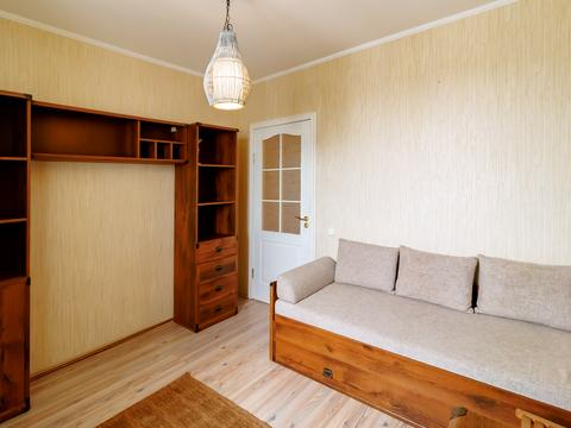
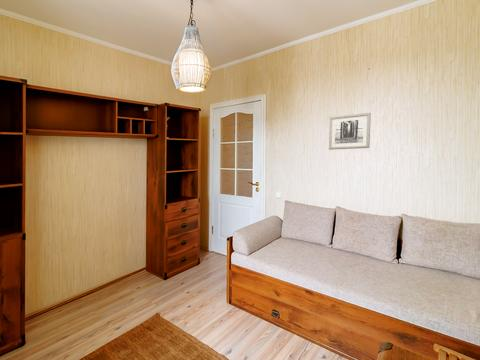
+ wall art [328,112,372,151]
